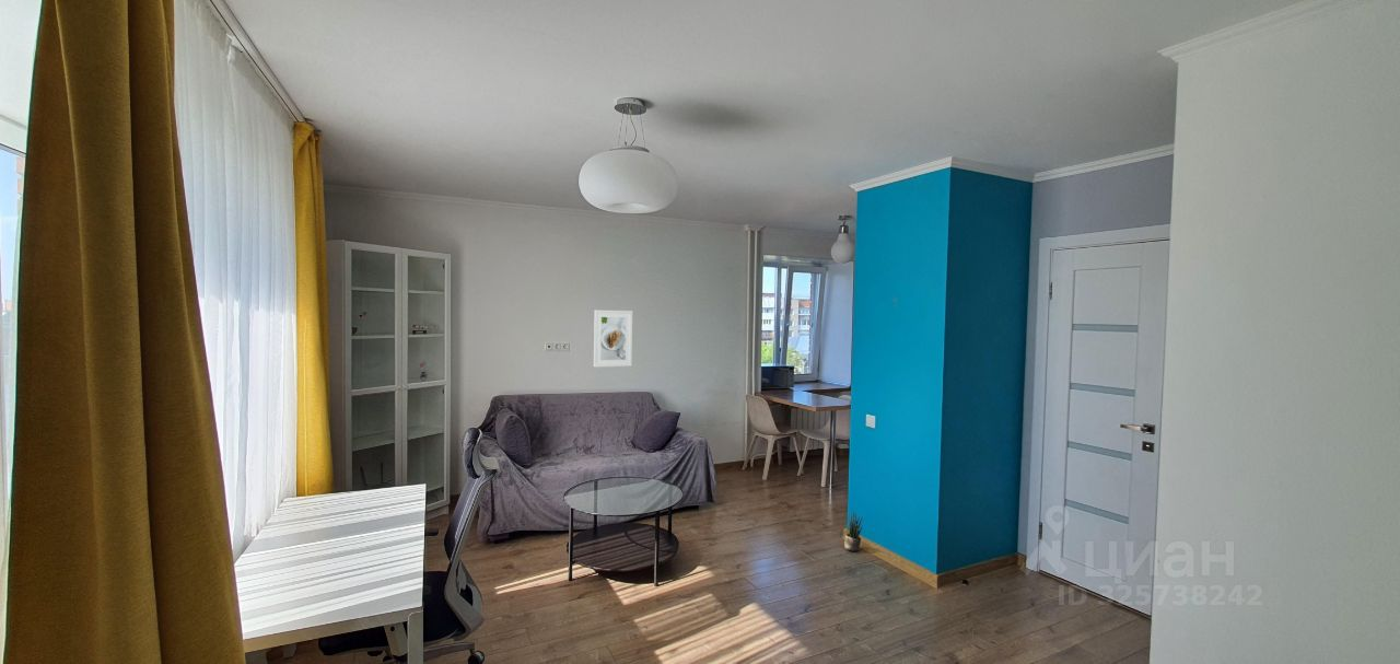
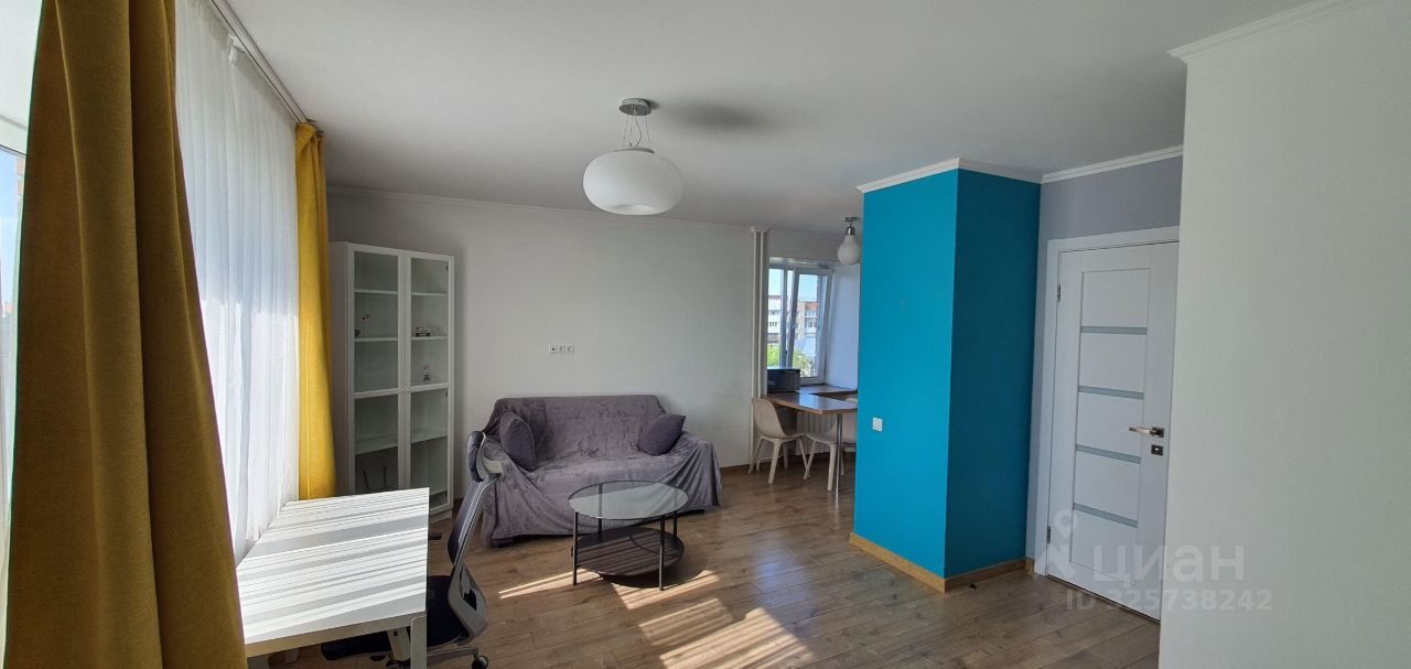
- potted plant [843,511,864,552]
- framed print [593,308,633,369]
